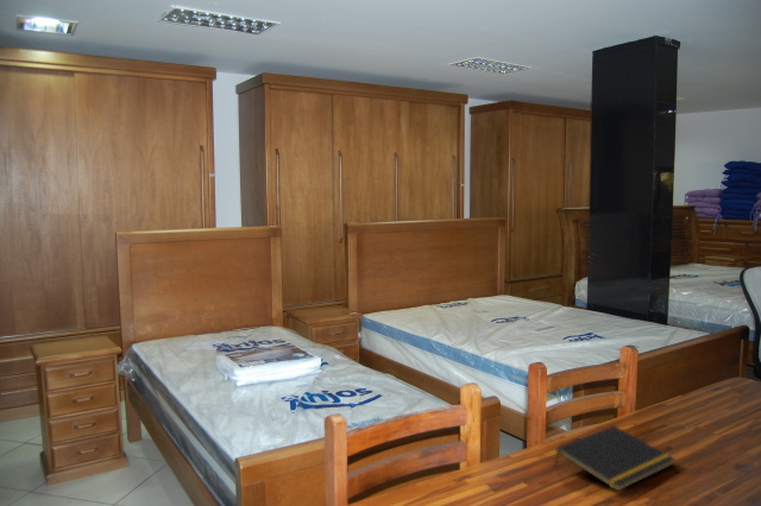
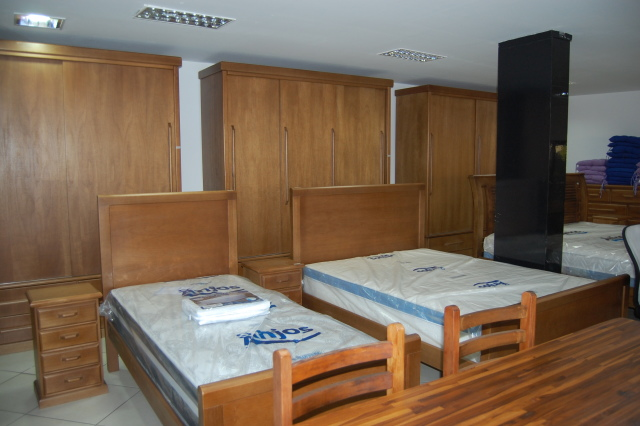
- notepad [553,424,677,493]
